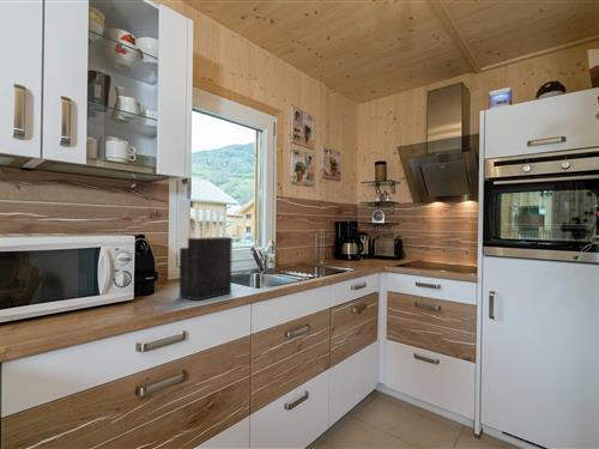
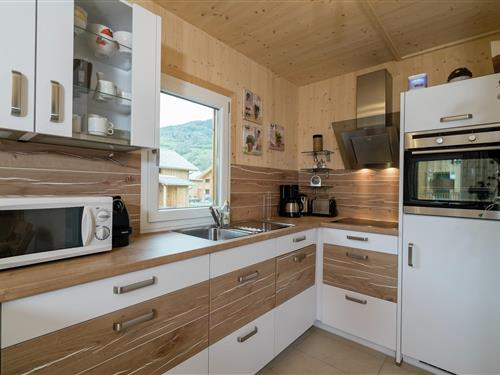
- knife block [179,206,234,302]
